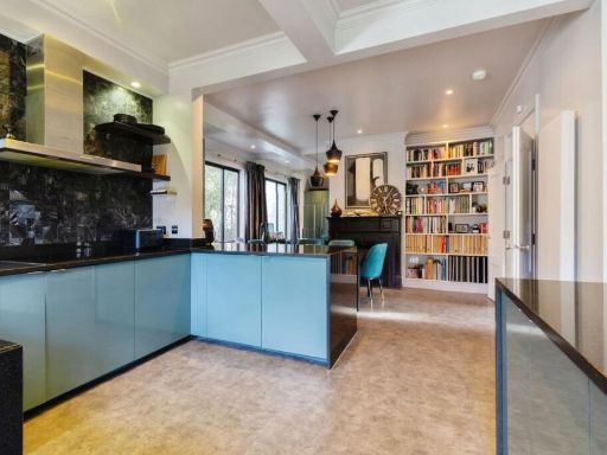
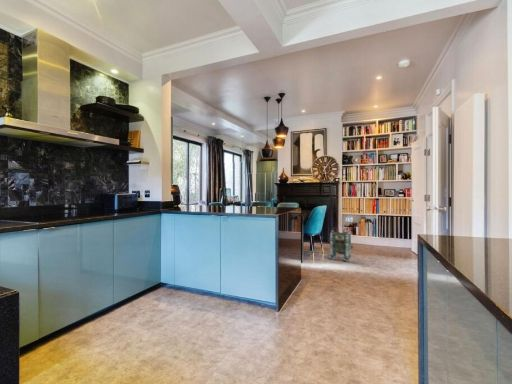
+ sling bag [328,227,355,262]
